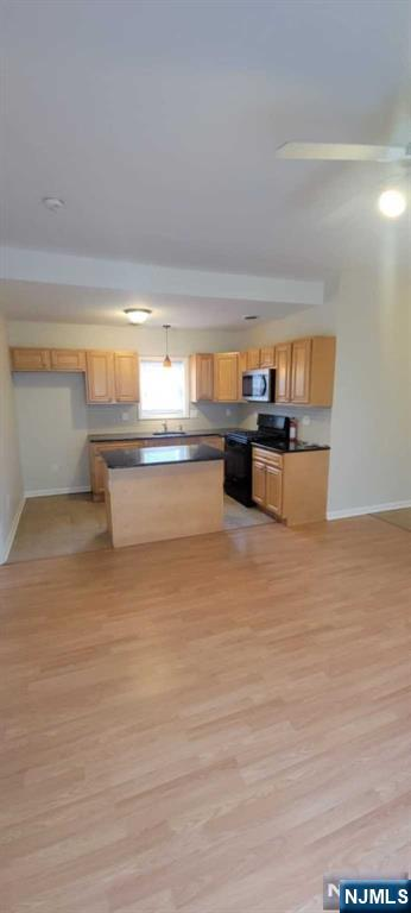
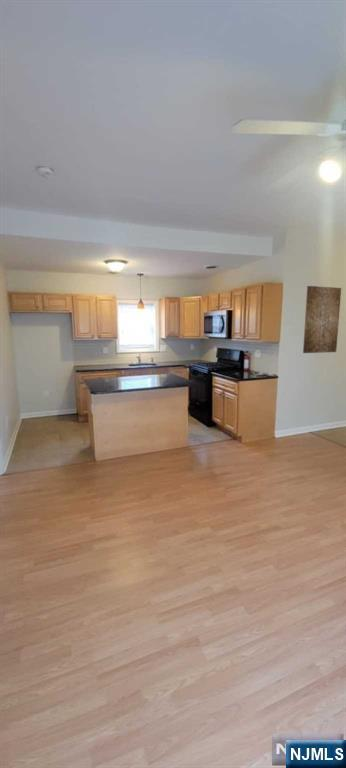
+ wall art [302,285,342,354]
